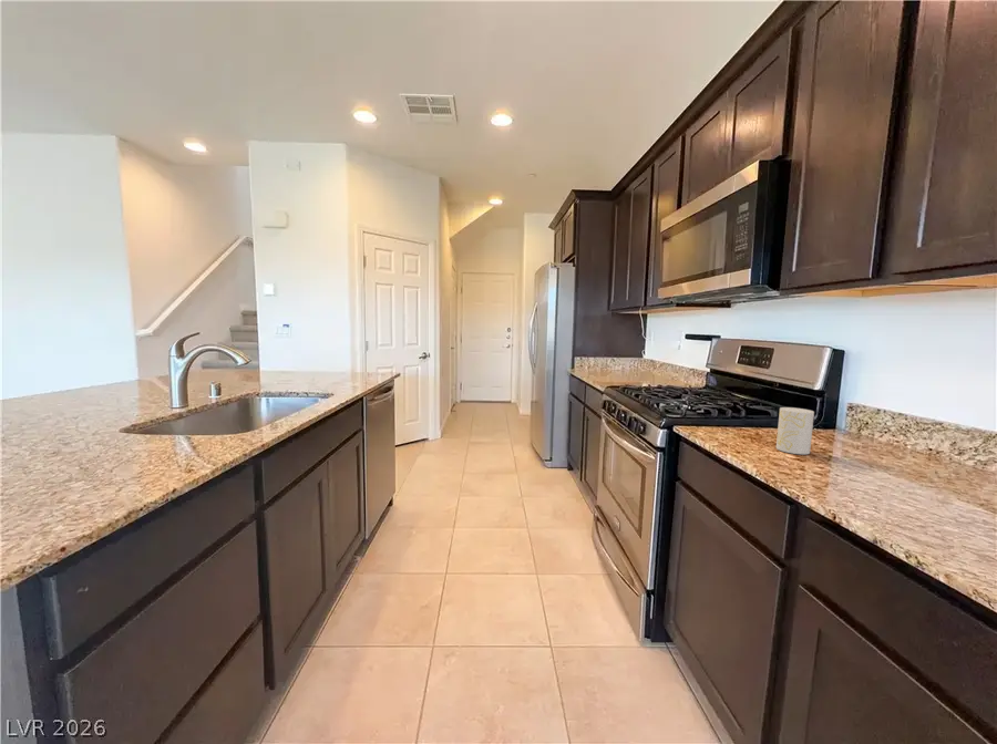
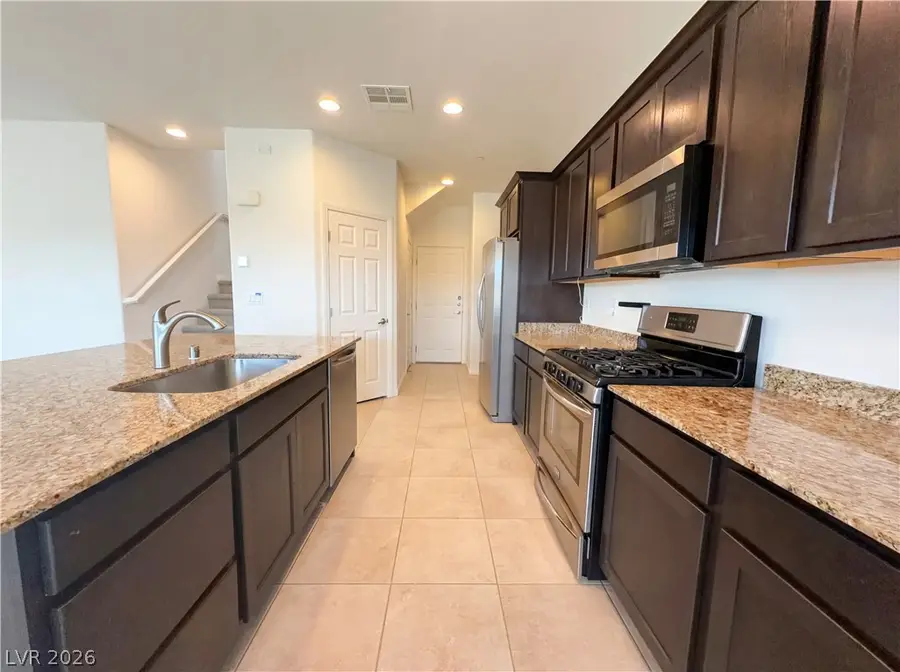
- cup [775,406,815,455]
